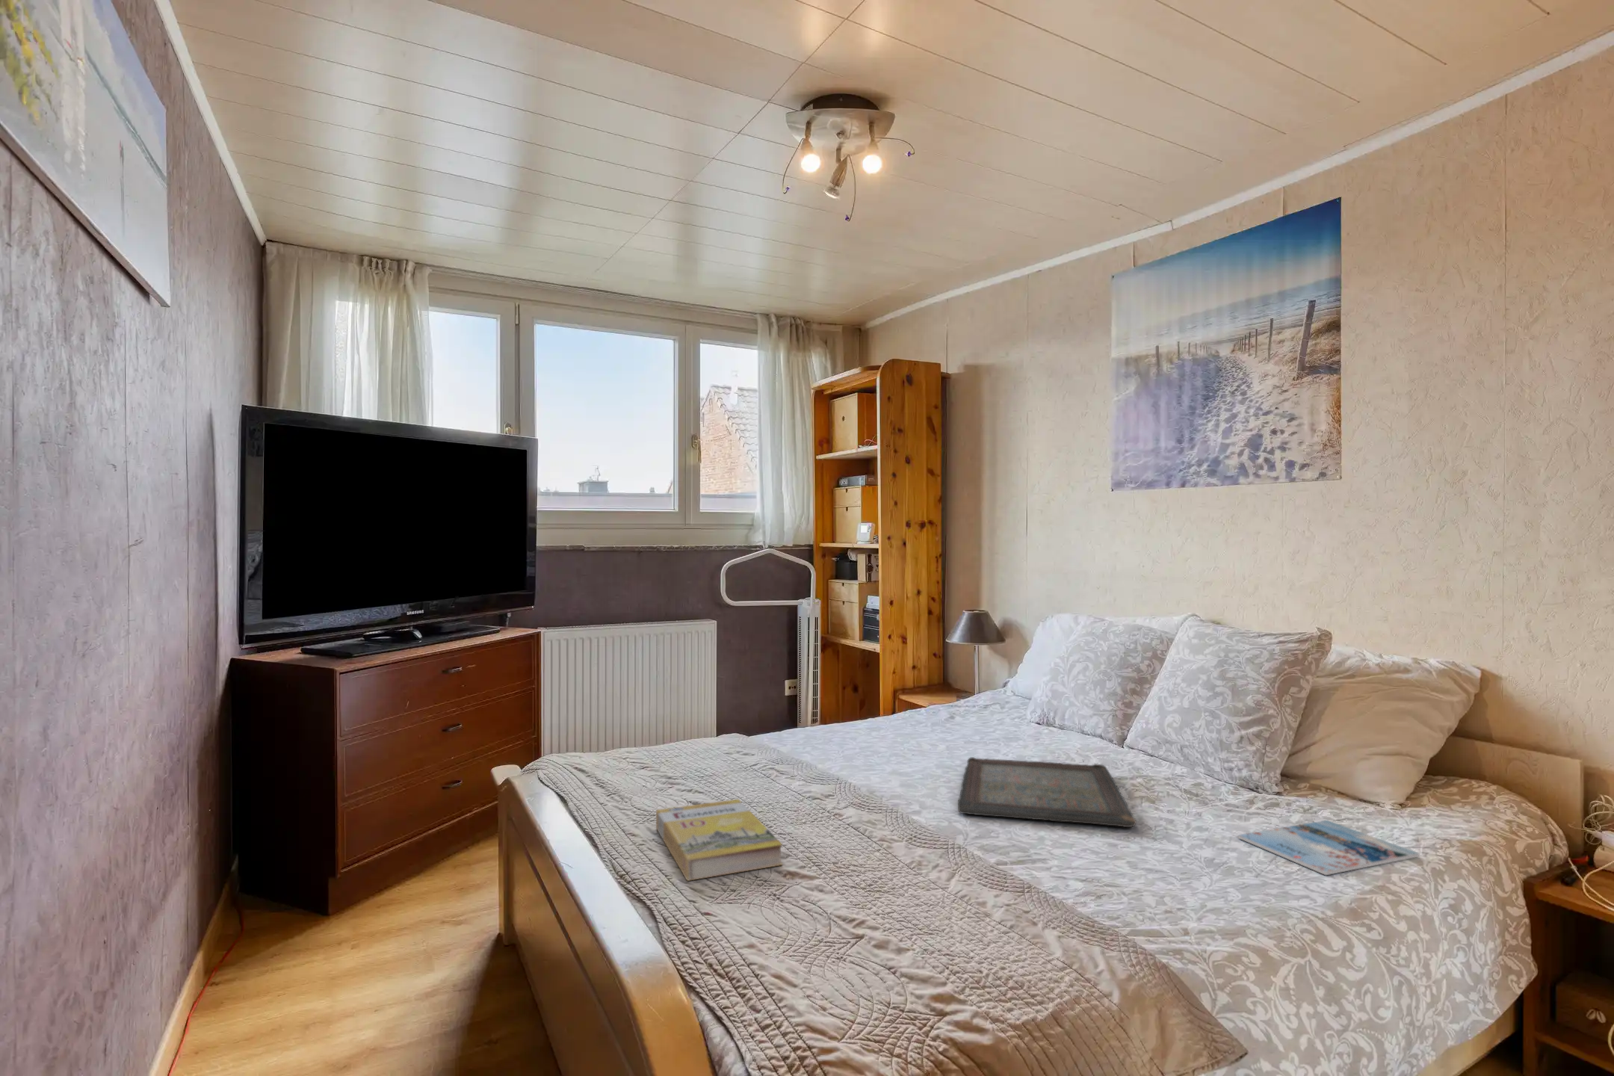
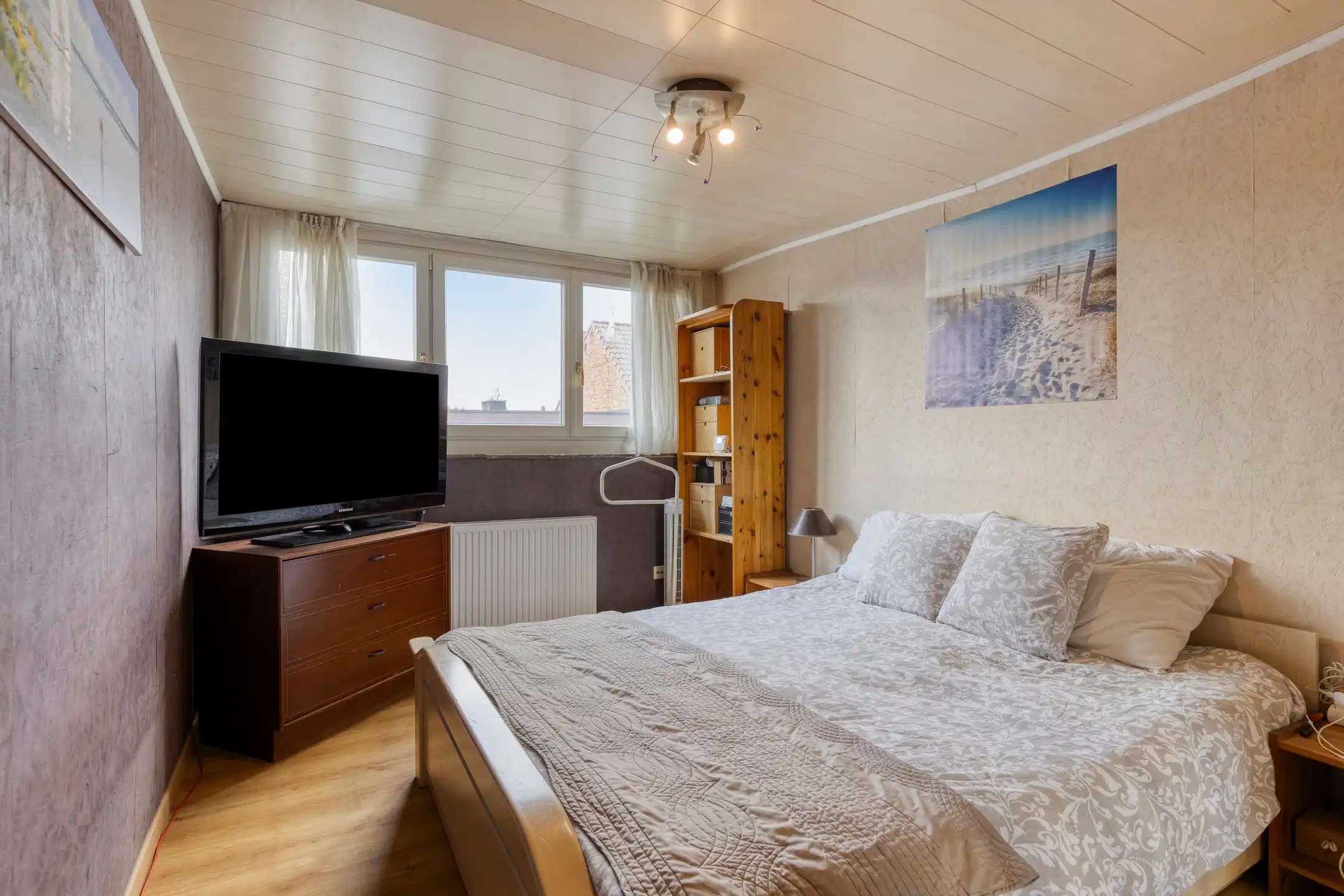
- magazine [1237,820,1419,875]
- book [656,799,783,881]
- serving tray [957,757,1136,827]
